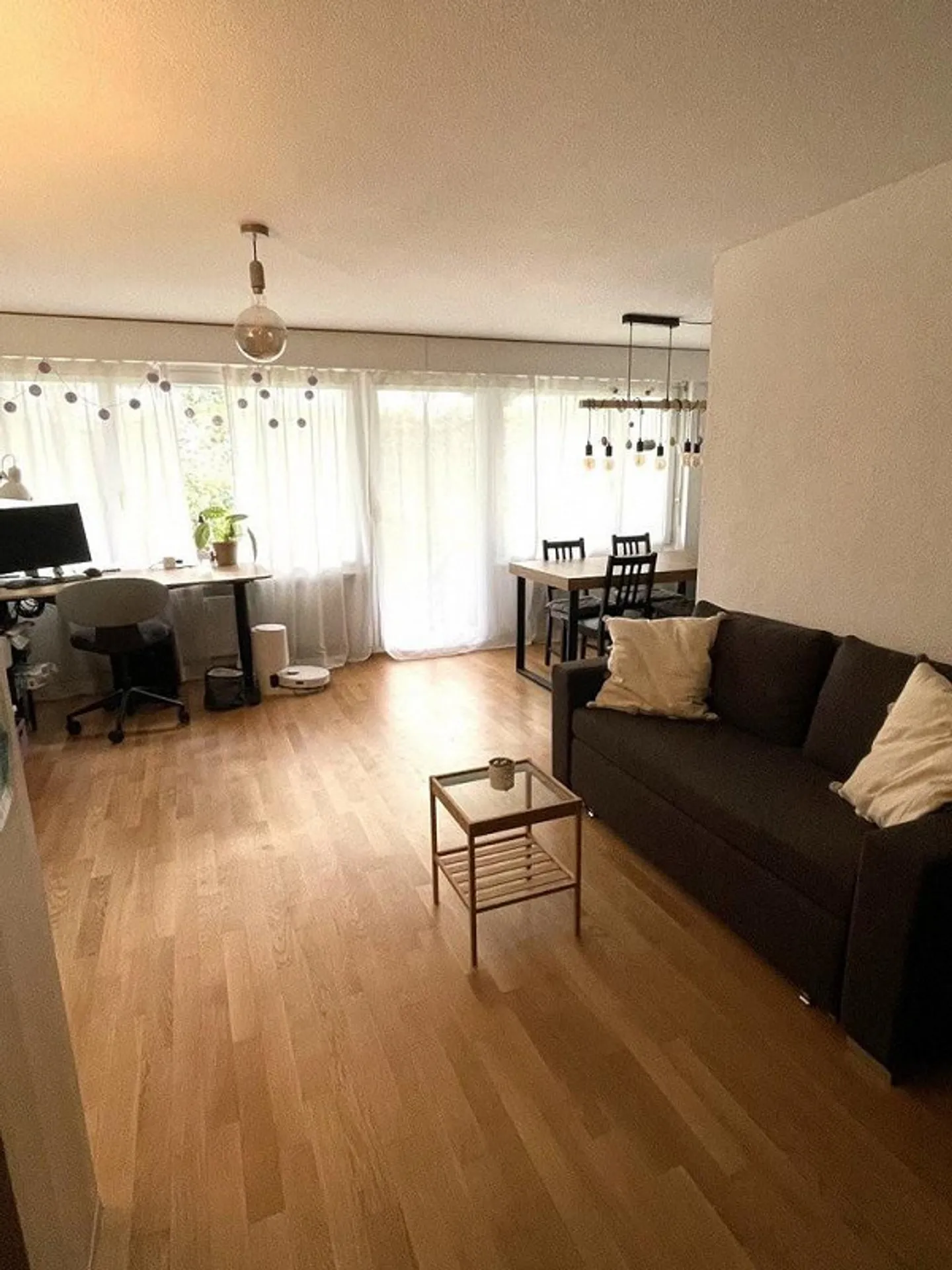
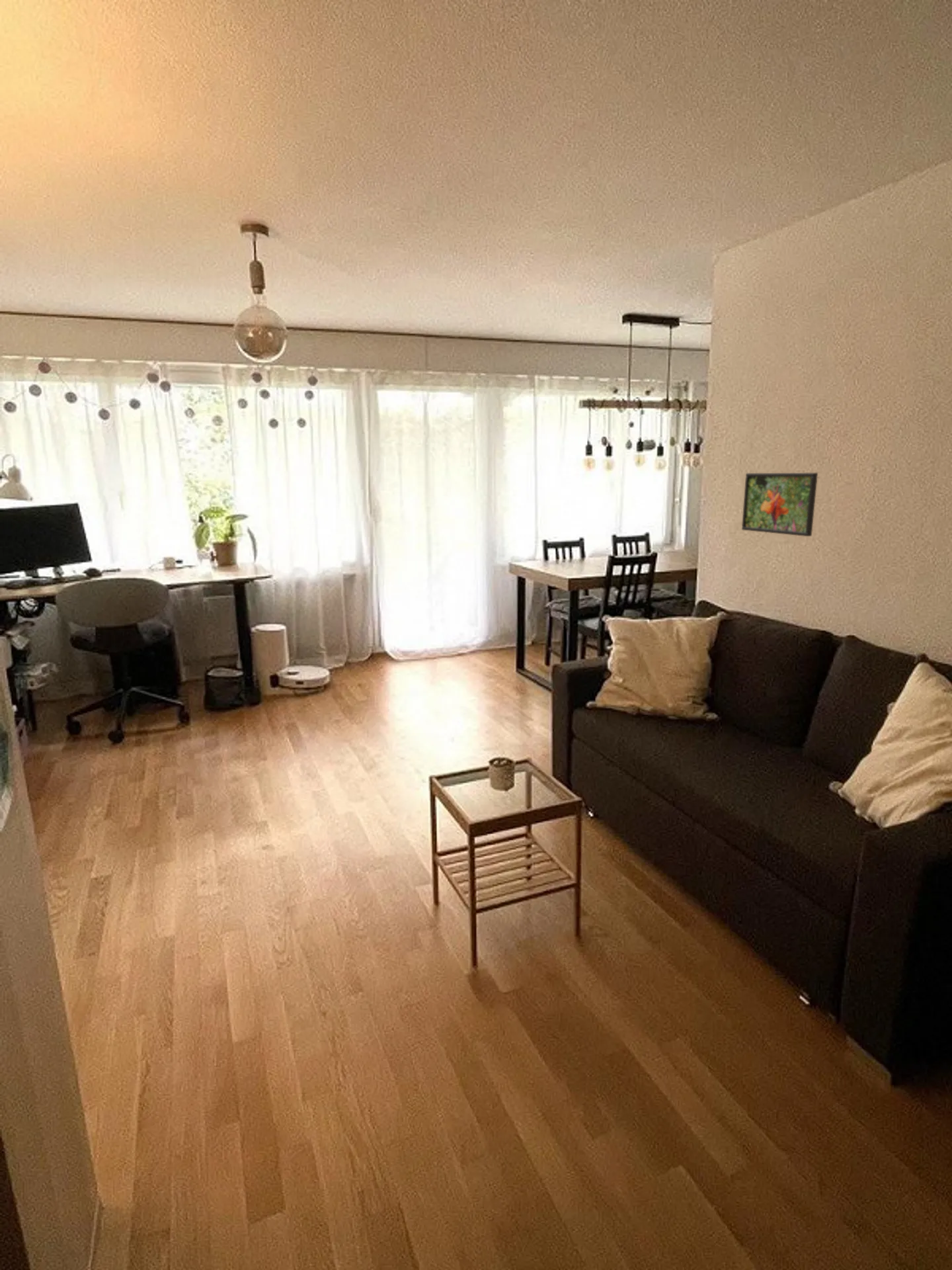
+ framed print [741,472,818,537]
